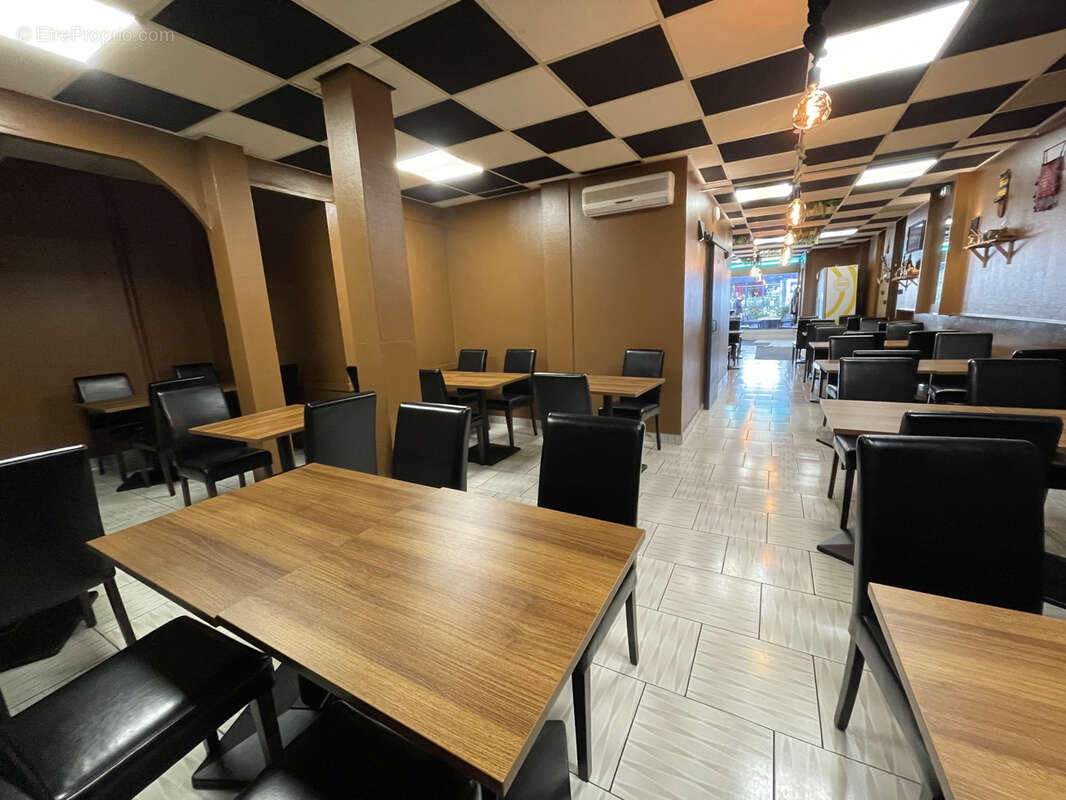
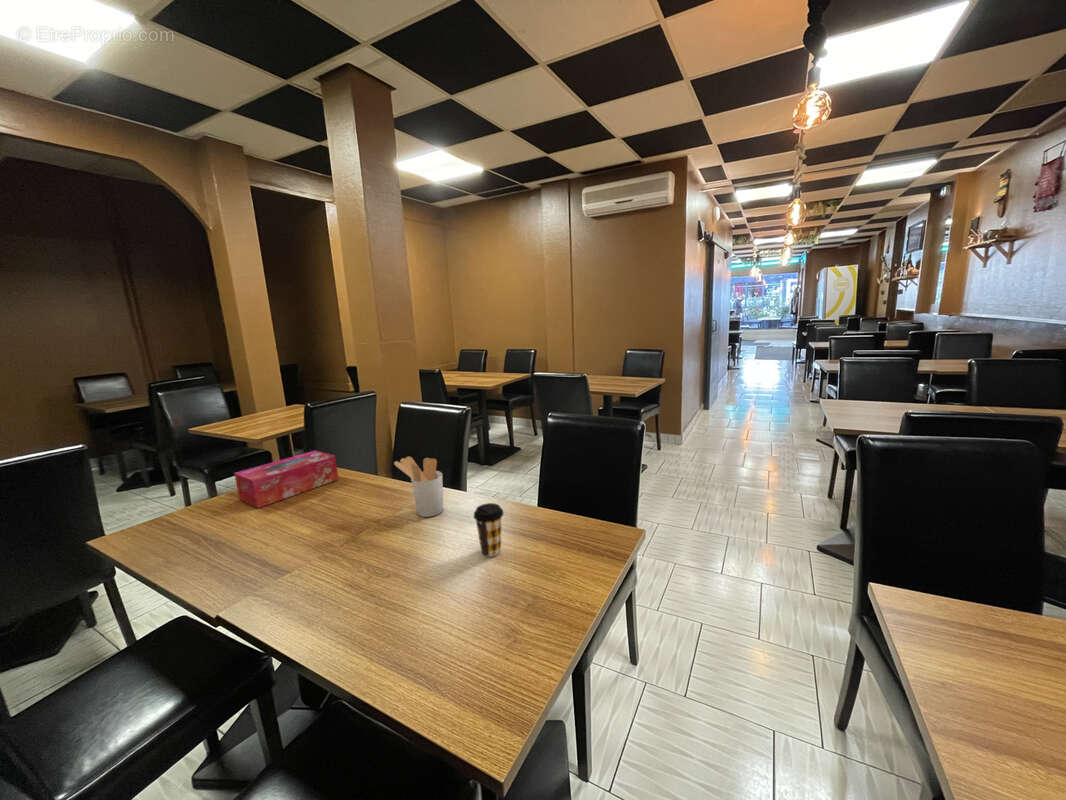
+ tissue box [233,450,339,509]
+ utensil holder [393,455,444,518]
+ coffee cup [473,502,505,558]
